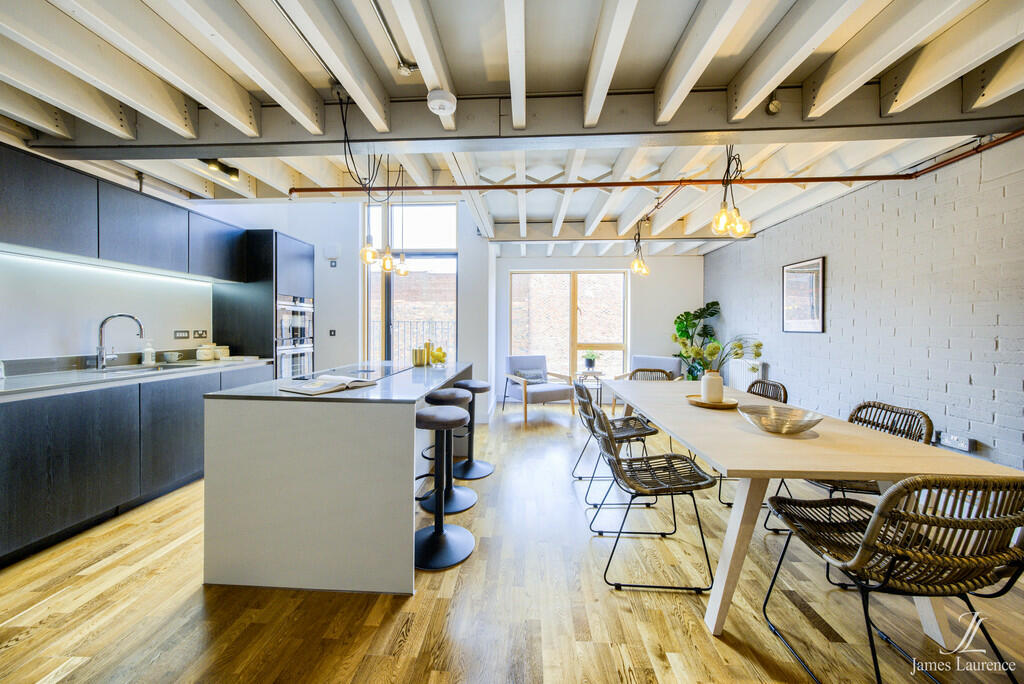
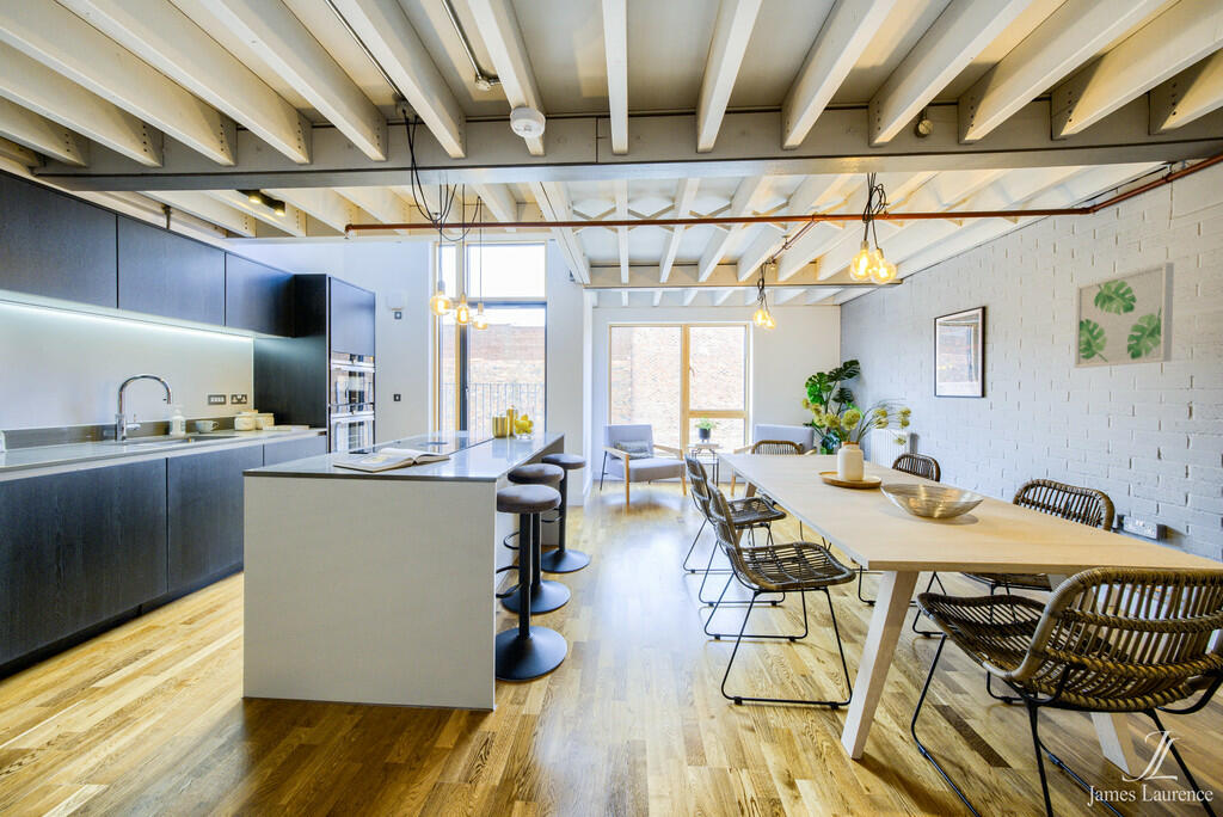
+ wall art [1074,262,1175,369]
